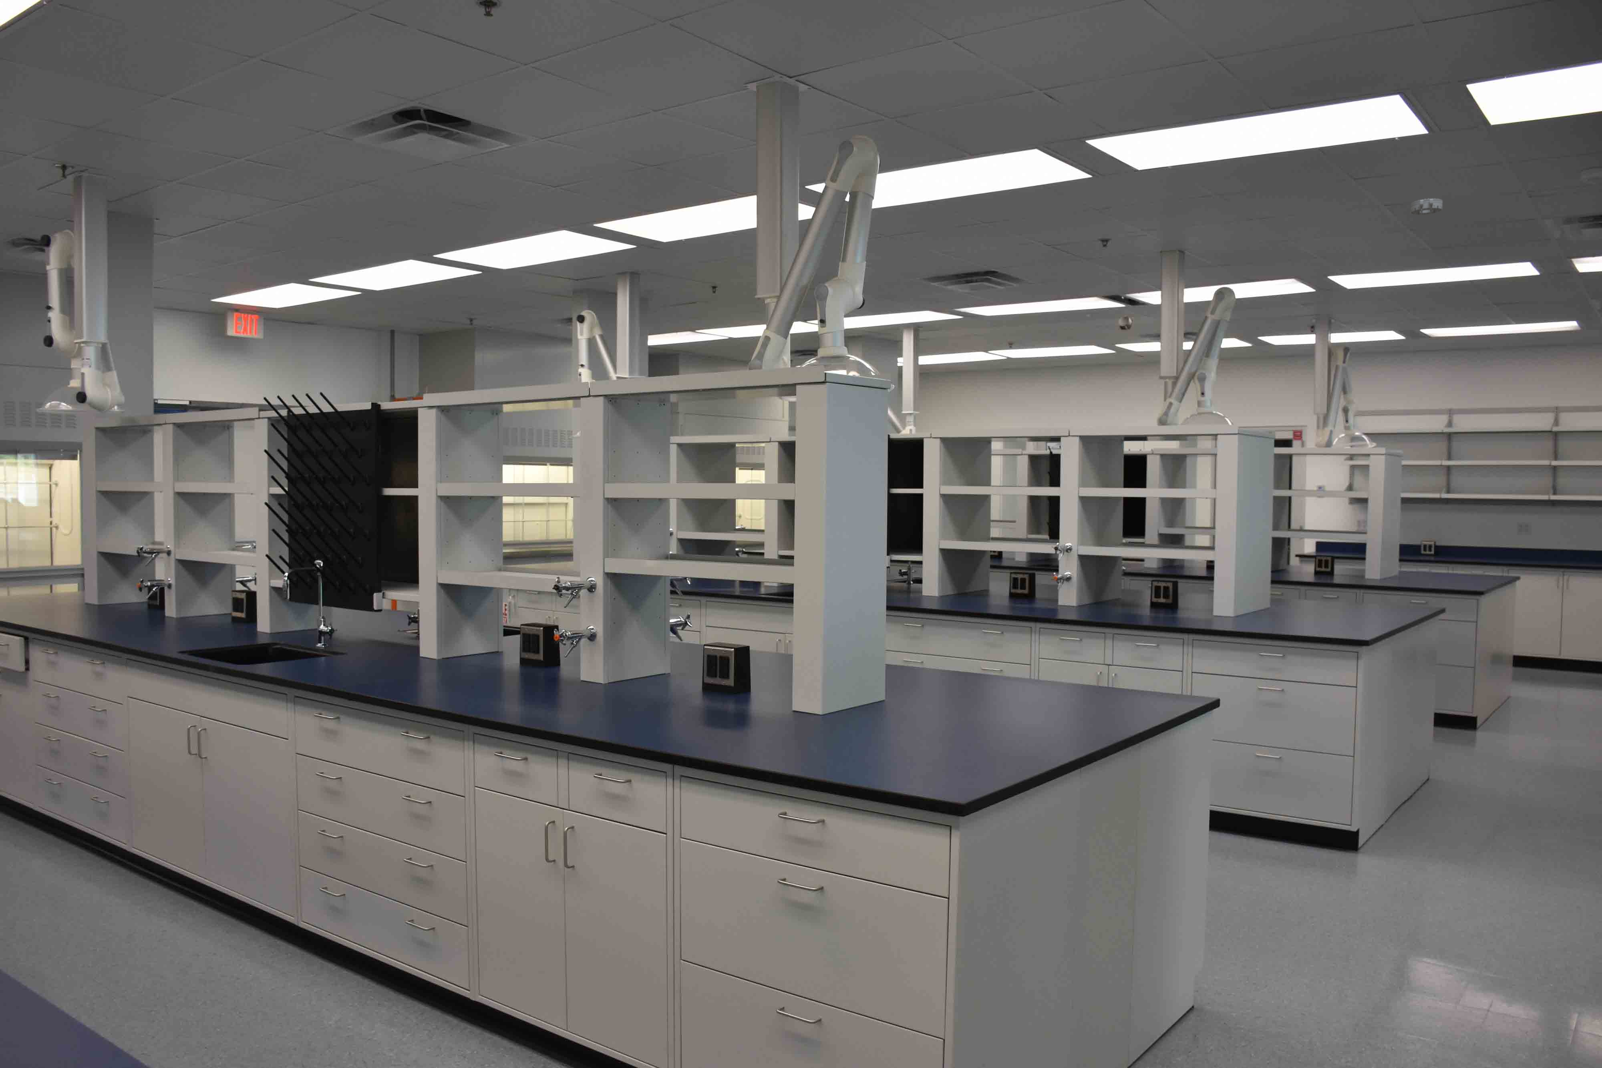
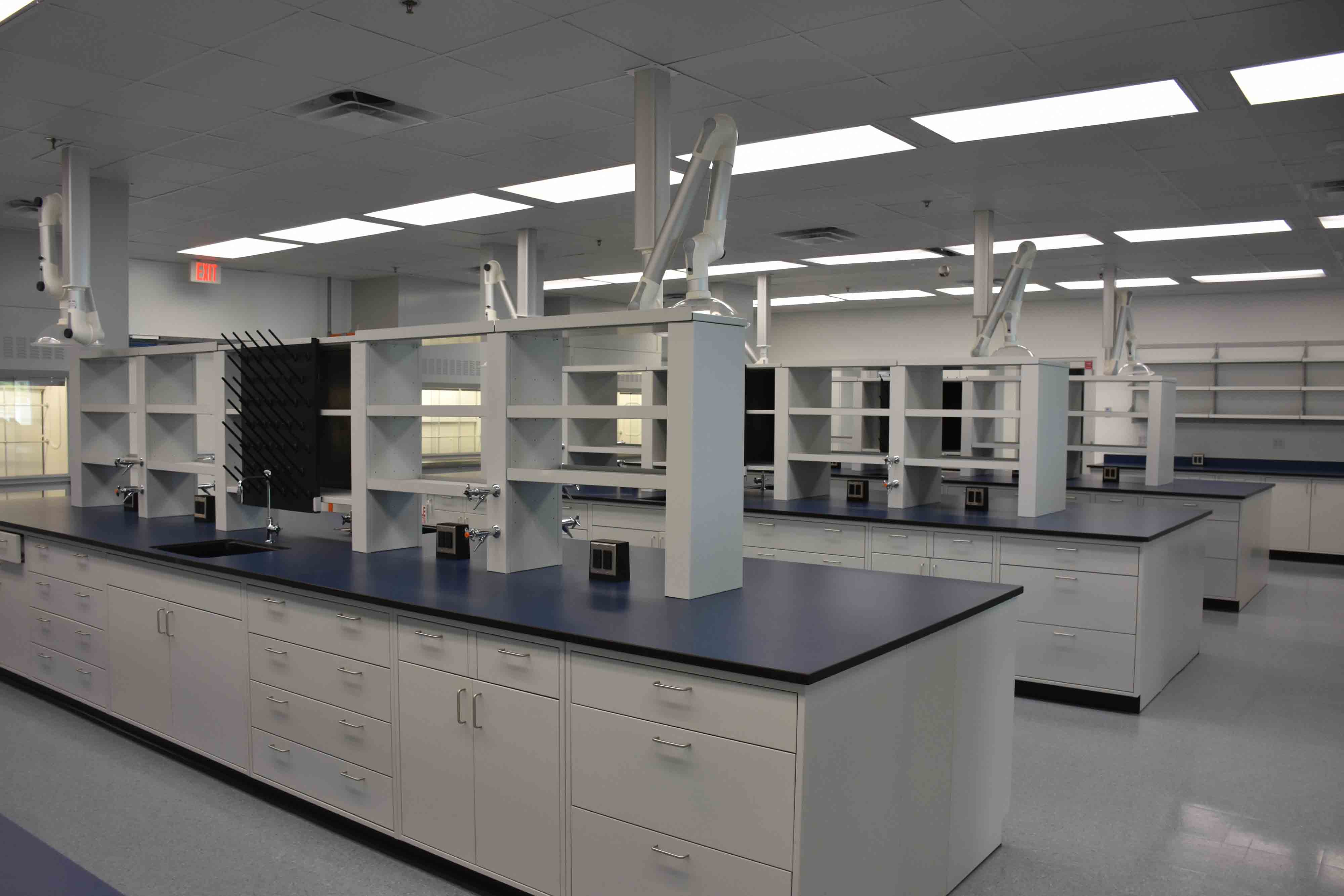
- smoke detector [1410,198,1443,216]
